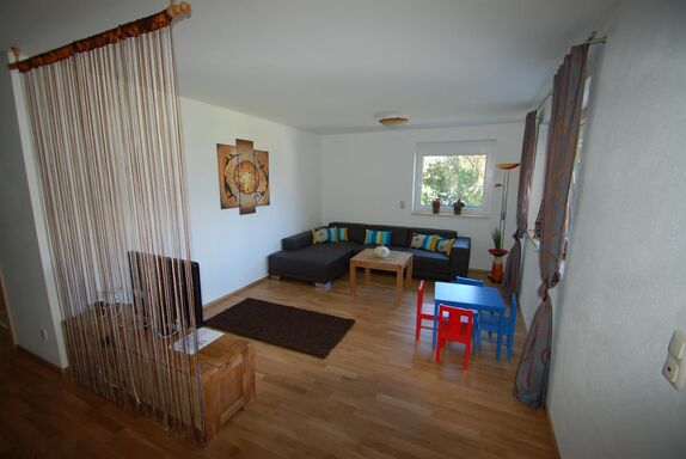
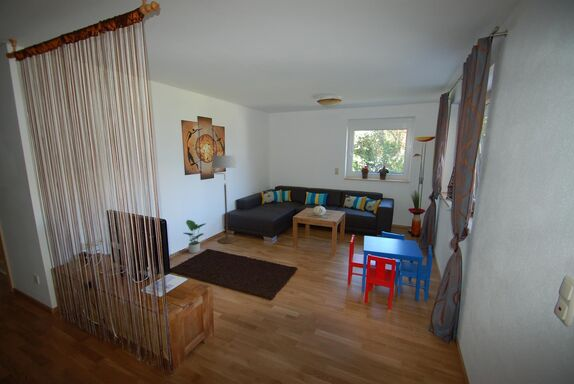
+ floor lamp [211,149,238,245]
+ potted plant [182,219,207,254]
